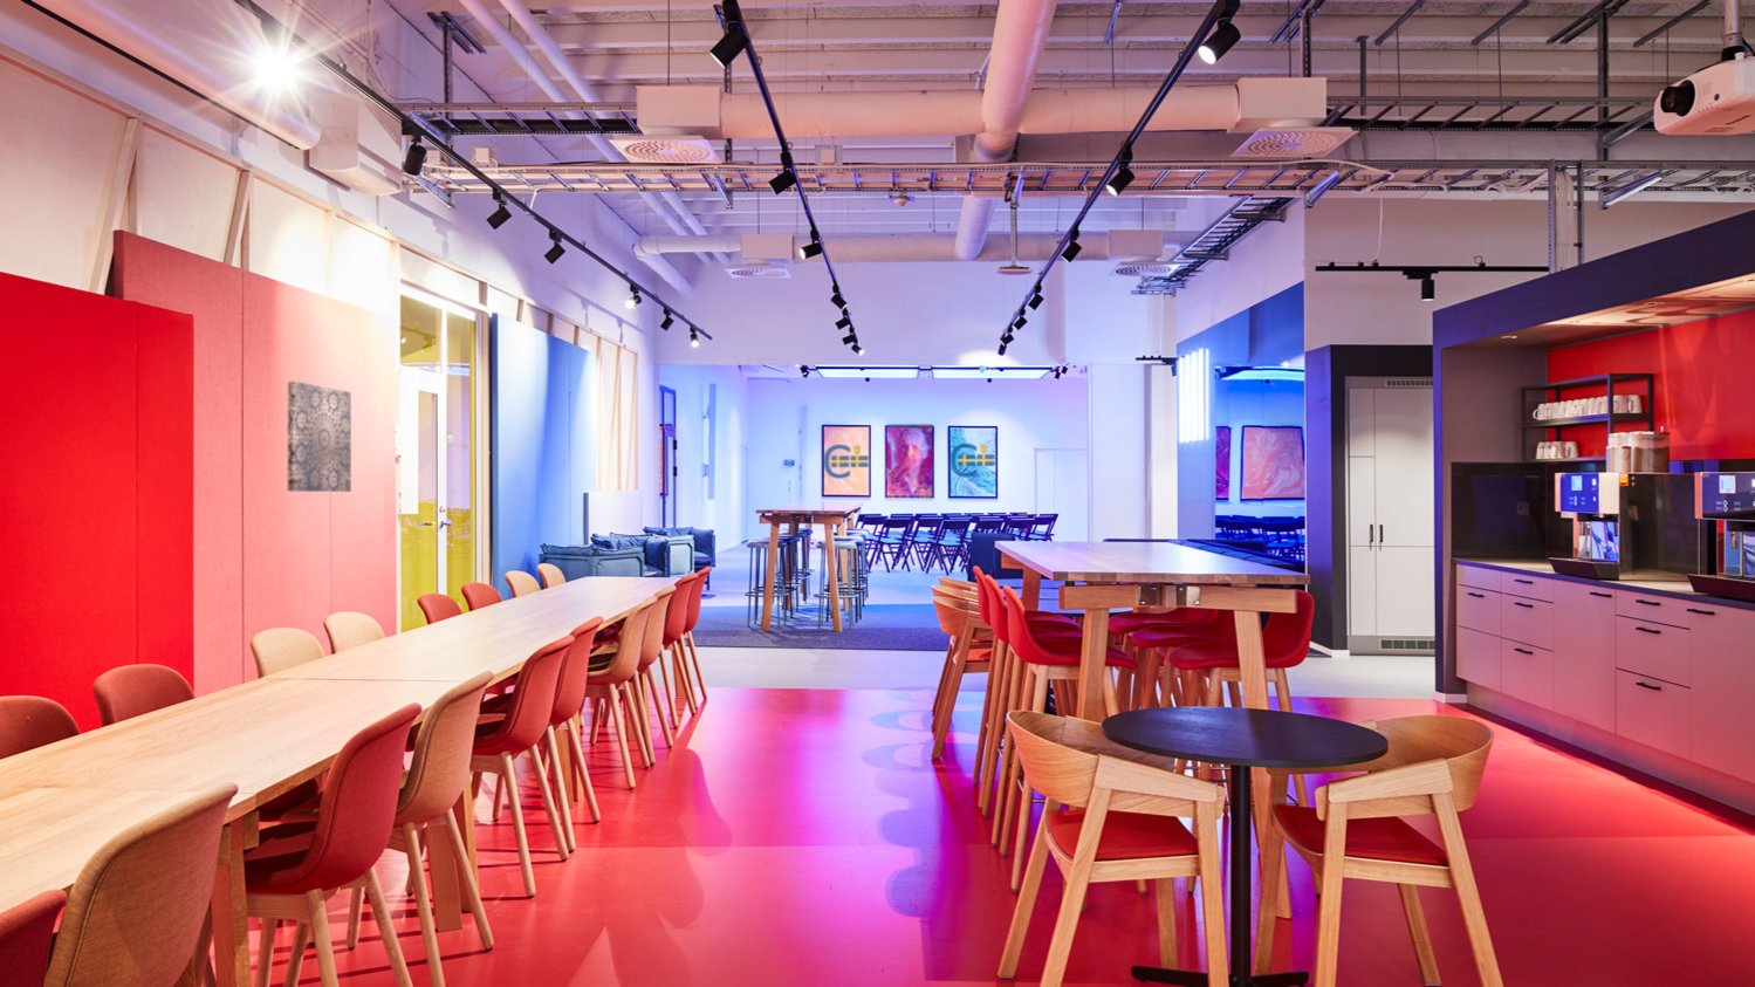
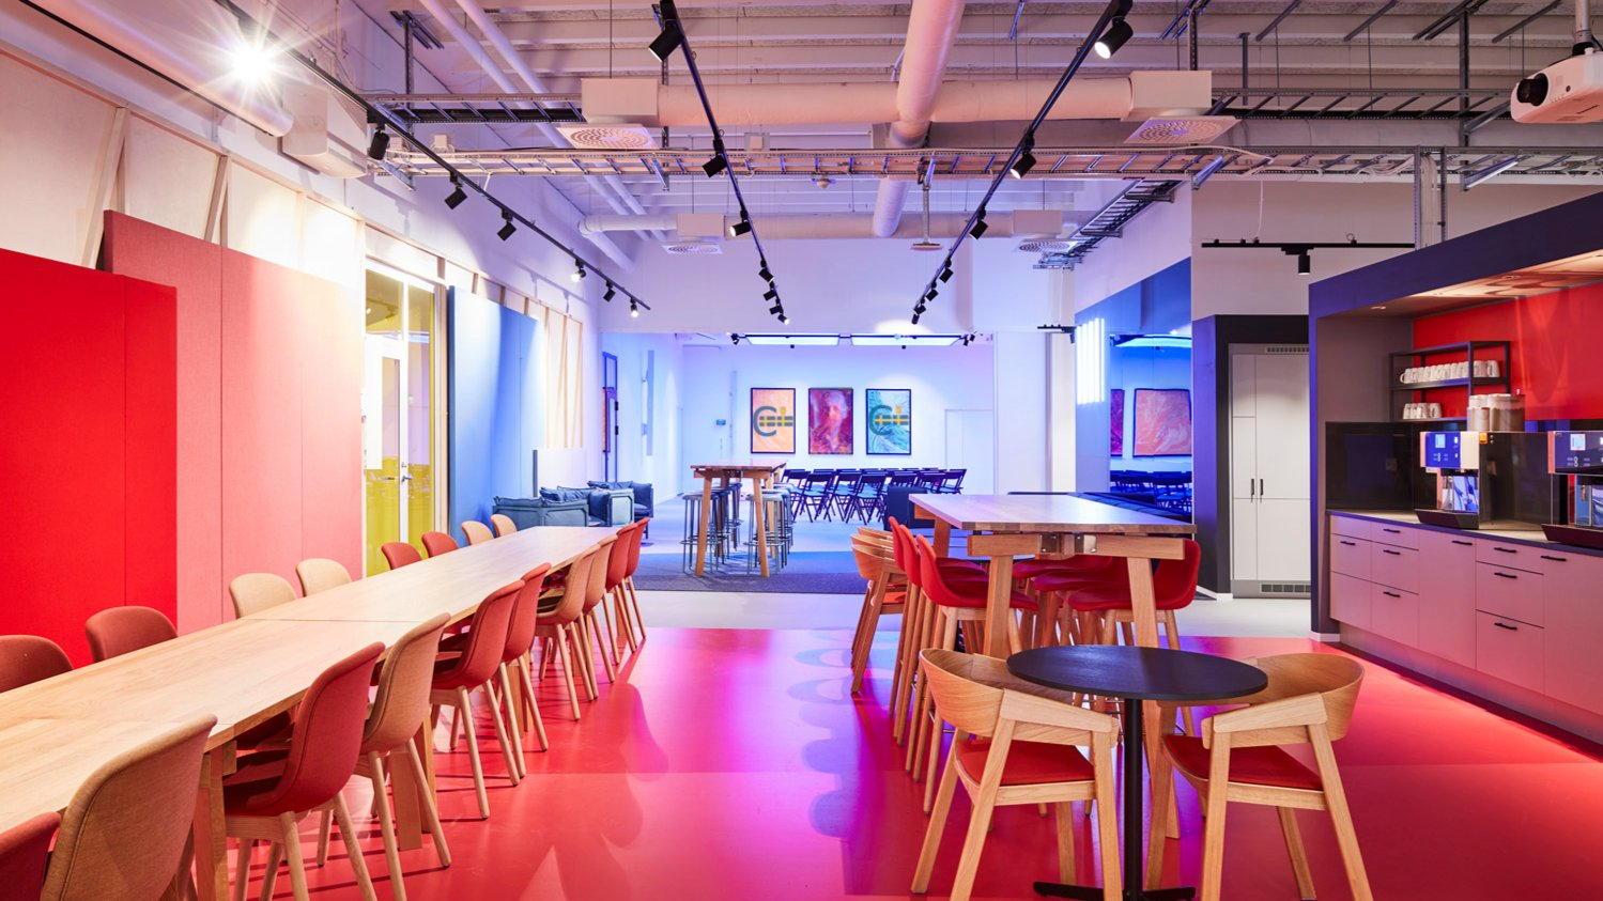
- wall art [286,381,352,493]
